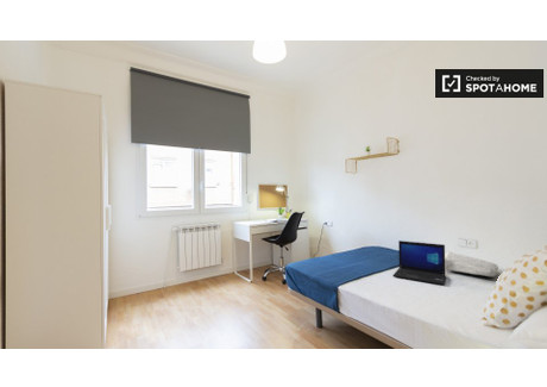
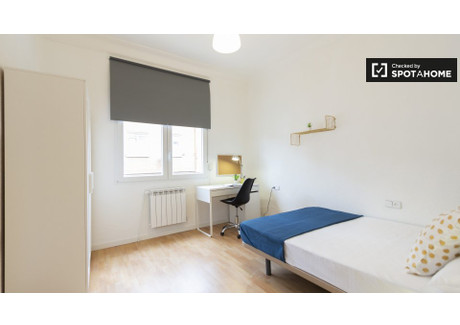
- laptop [392,239,446,286]
- soap bar [445,251,499,279]
